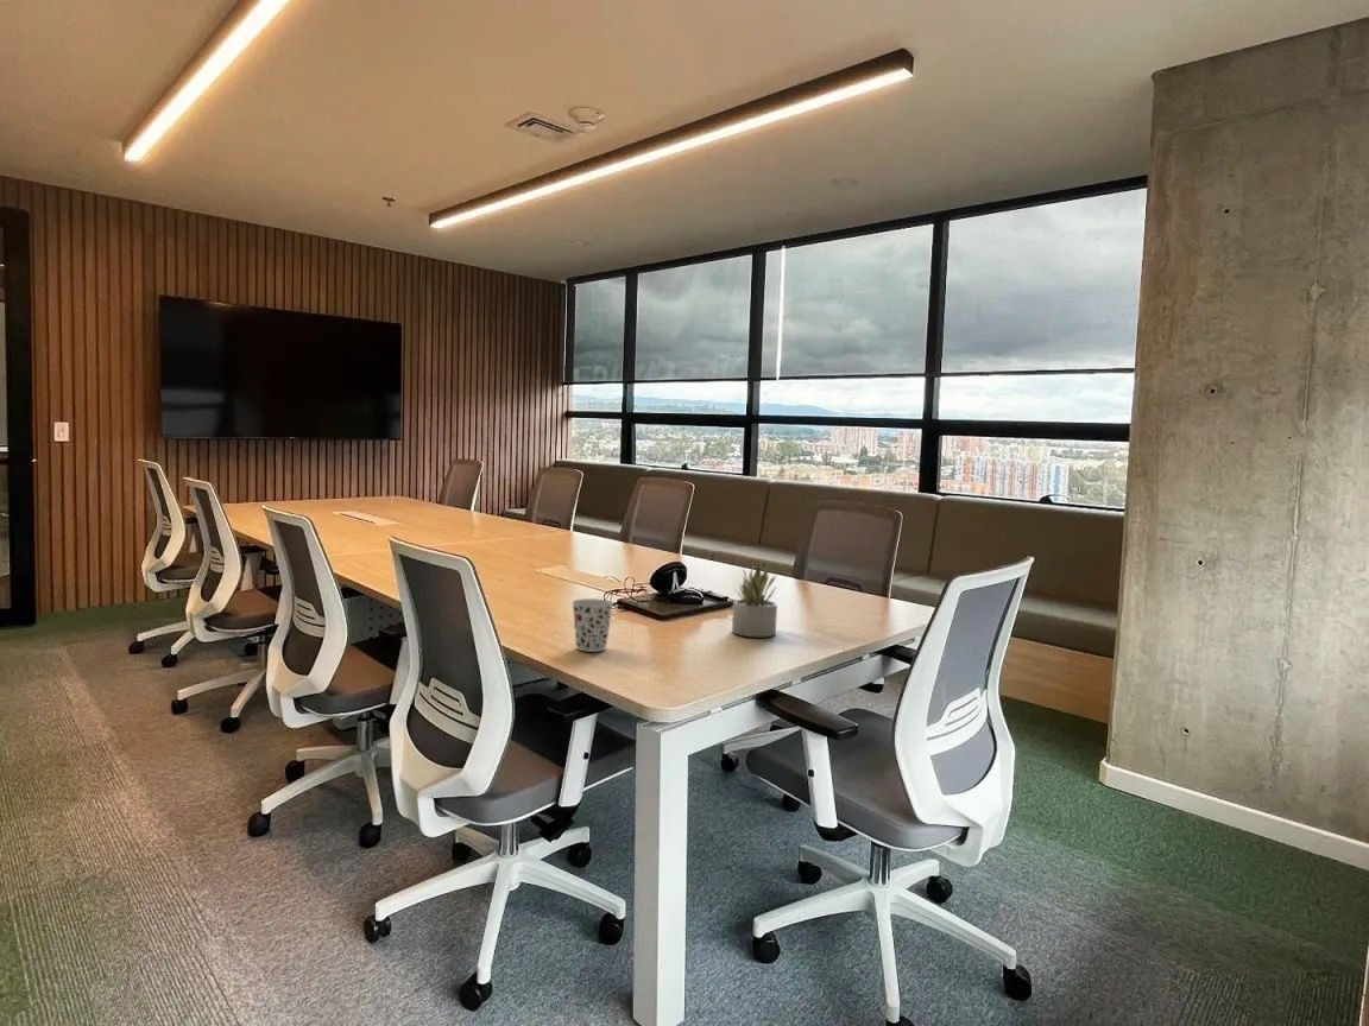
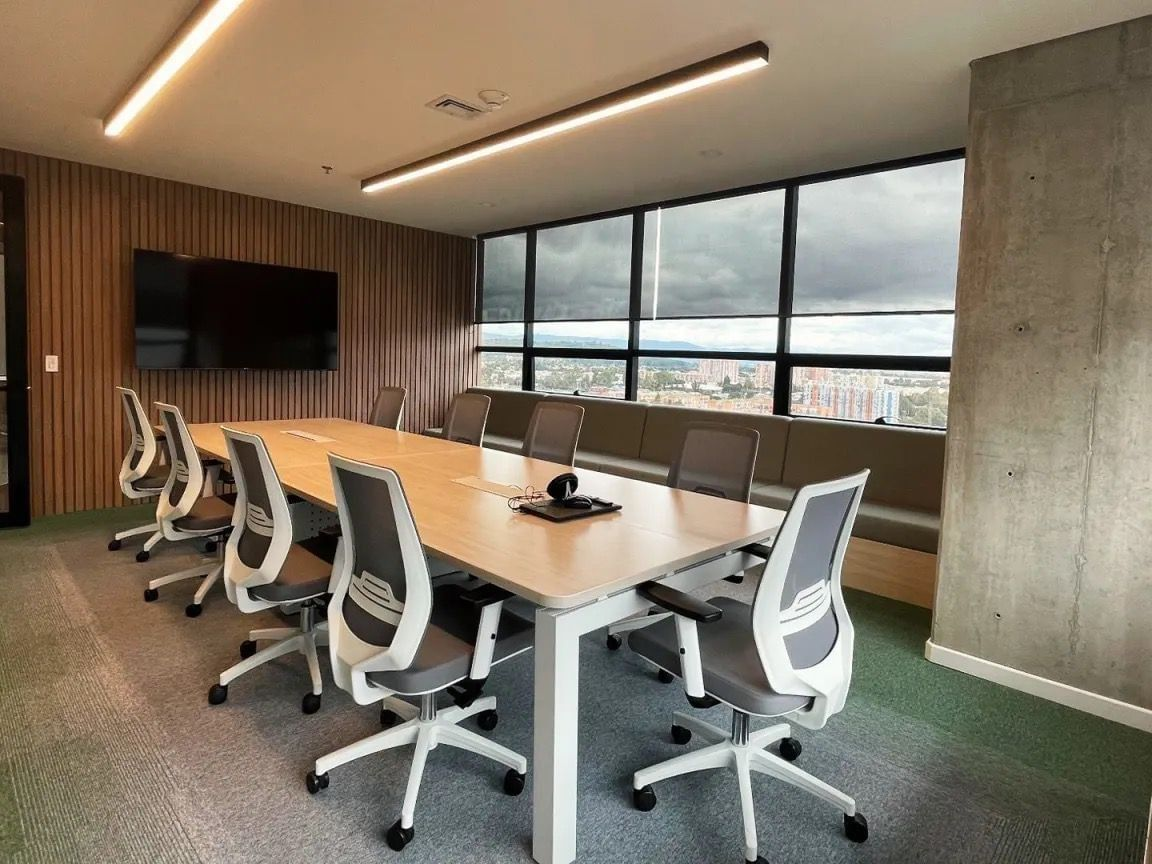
- succulent plant [731,563,778,638]
- cup [570,597,614,653]
